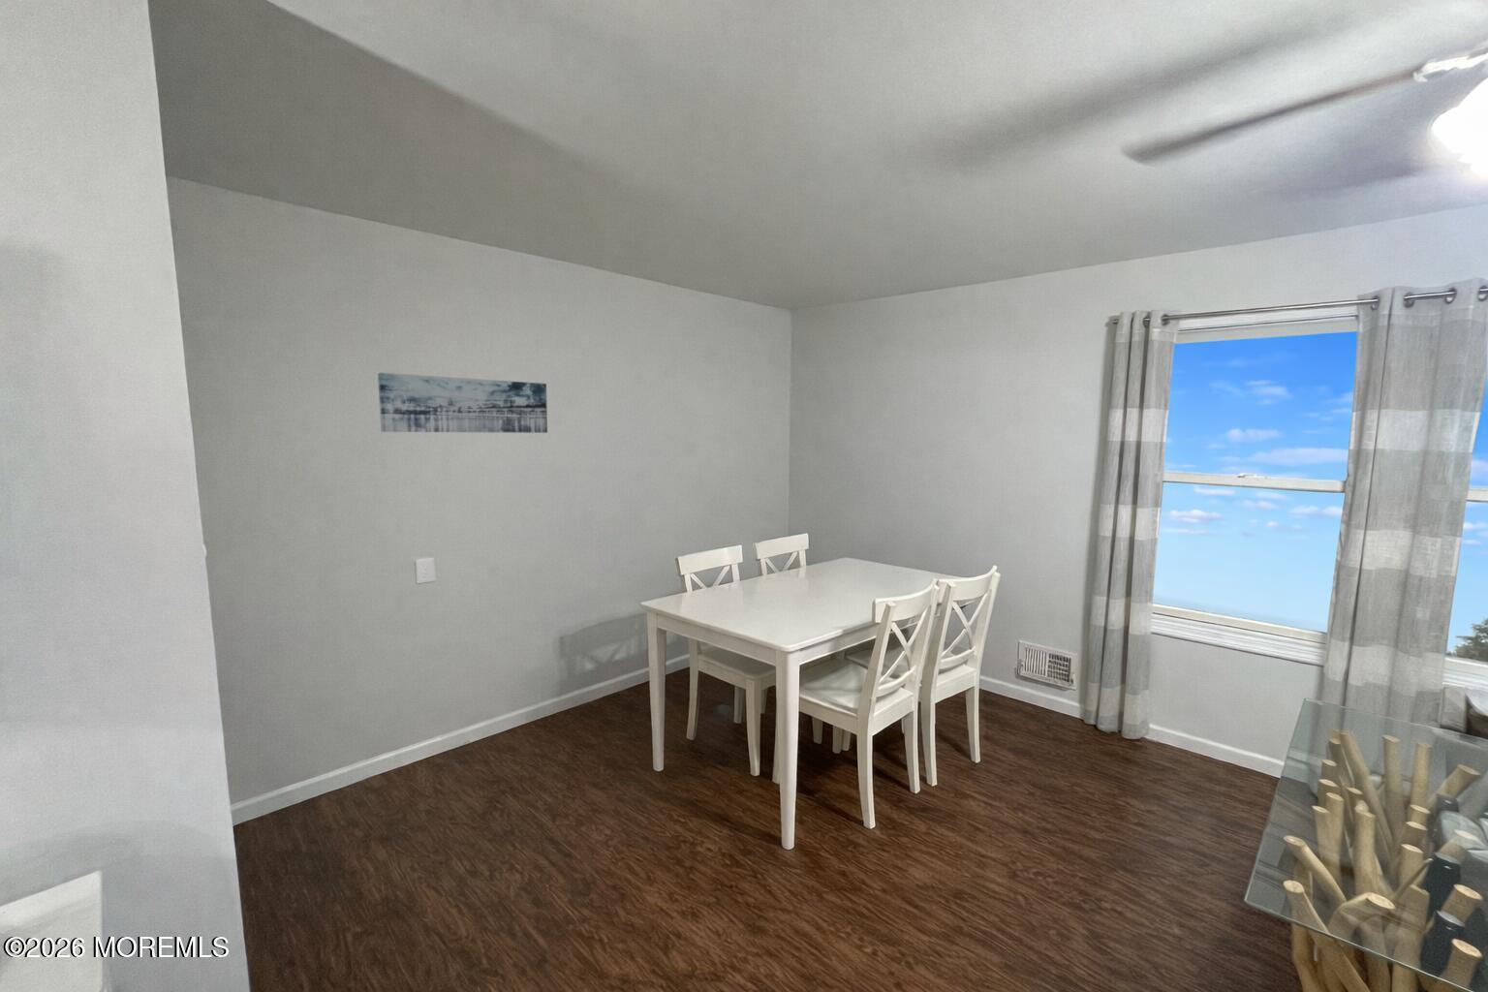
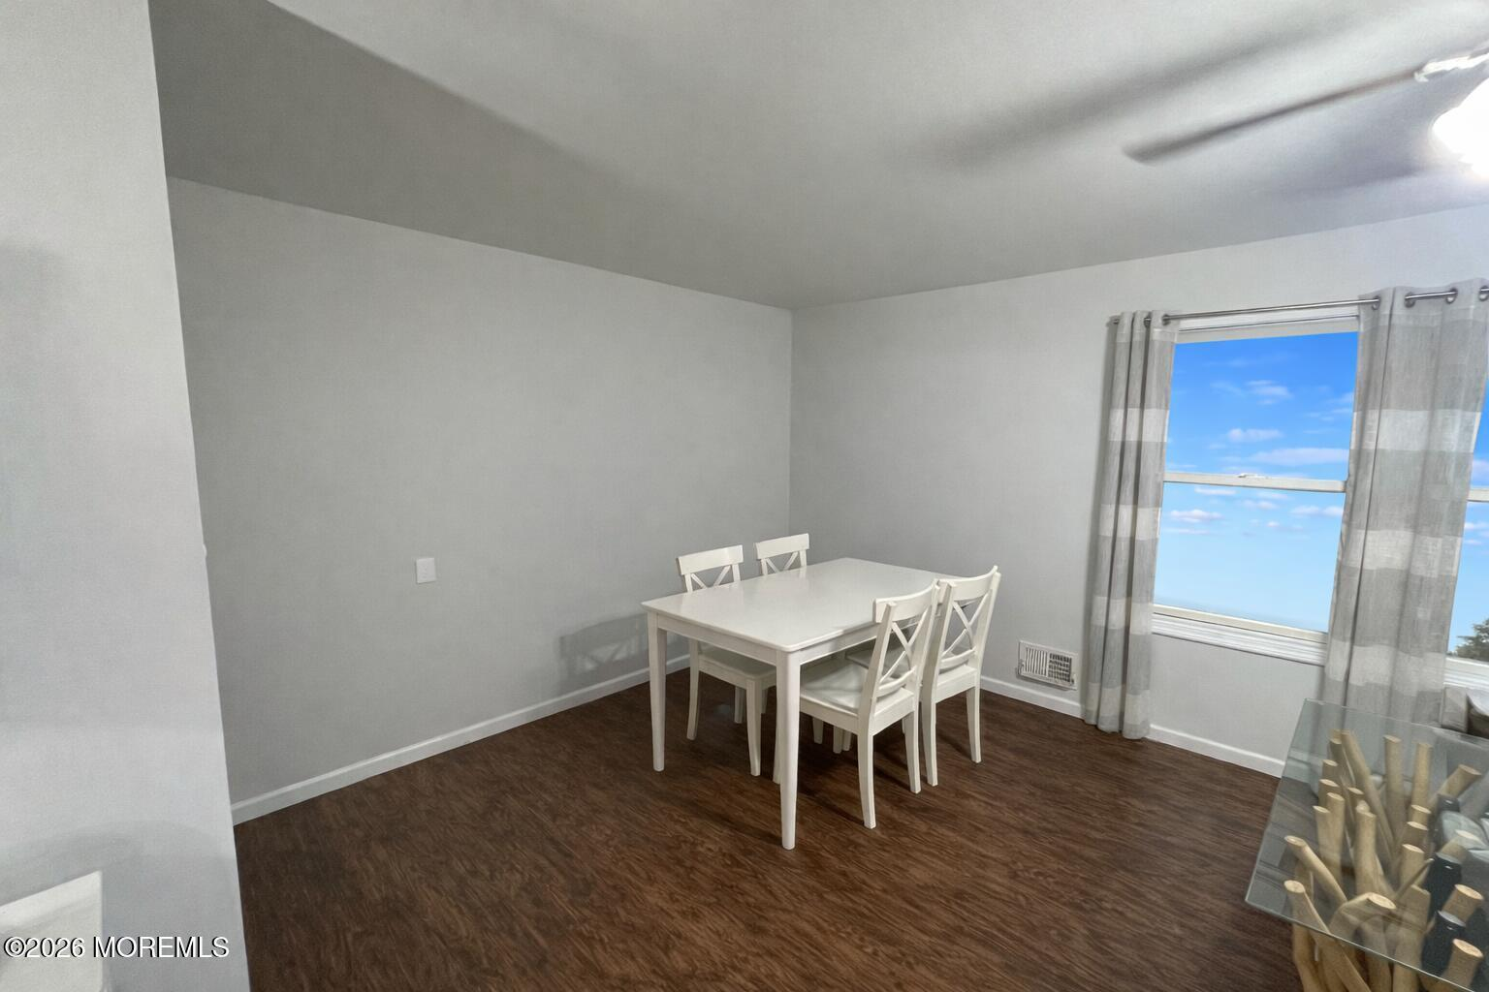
- wall art [376,372,548,434]
